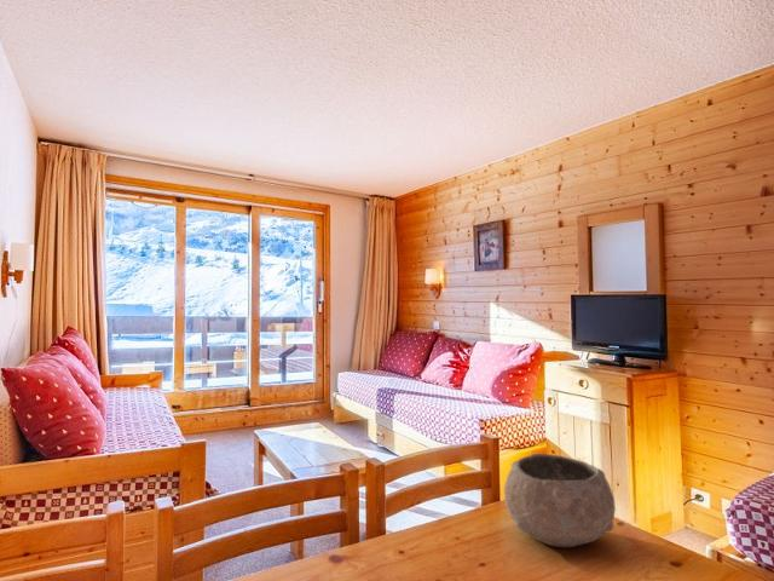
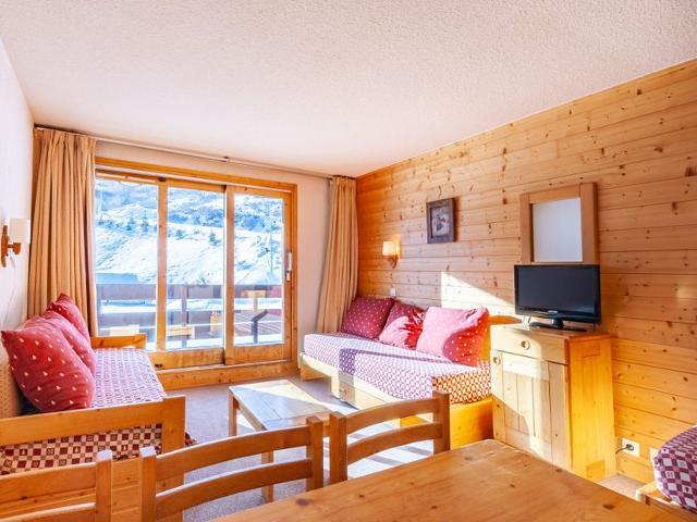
- bowl [503,453,617,548]
